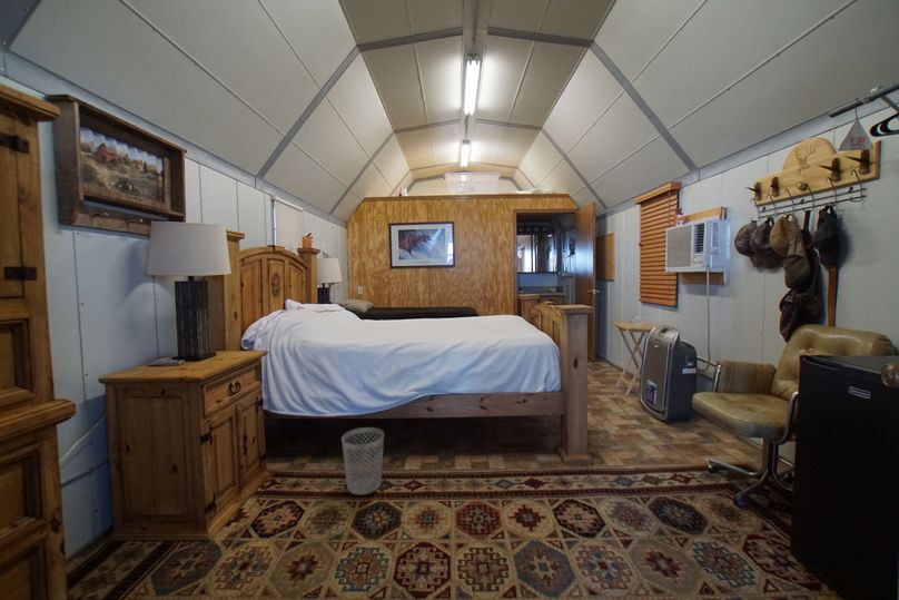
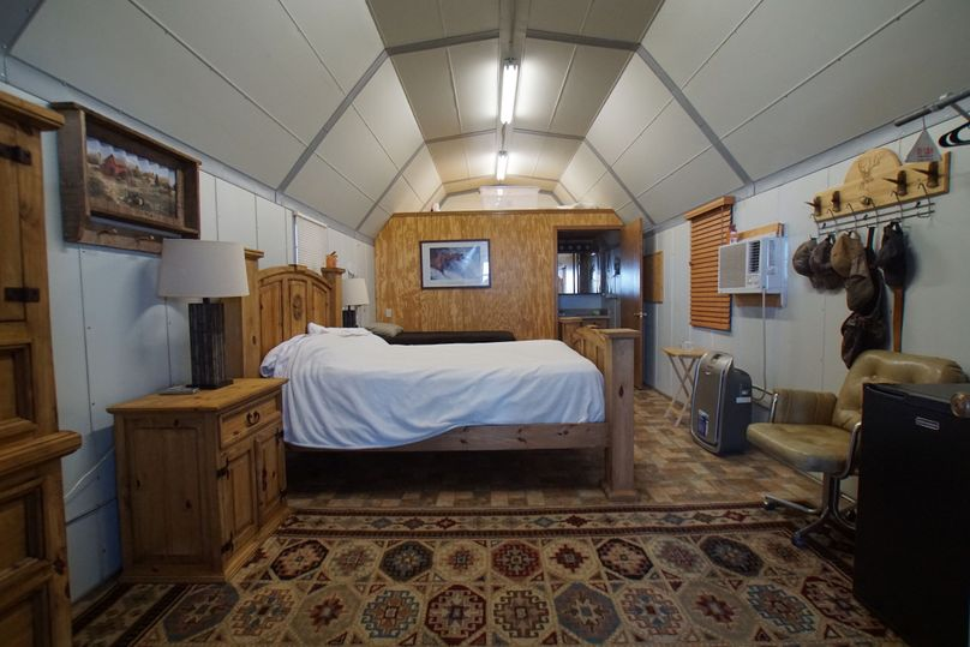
- wastebasket [340,426,385,495]
